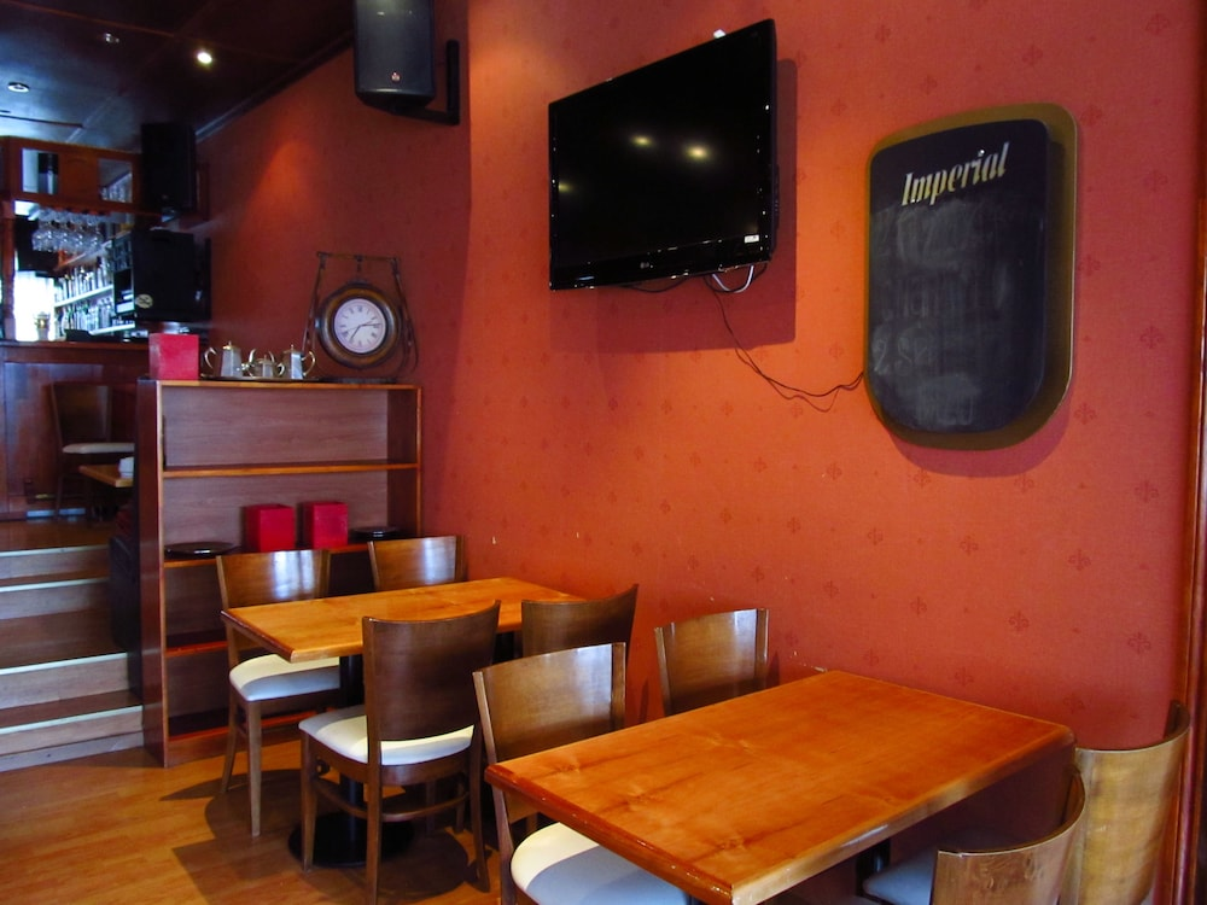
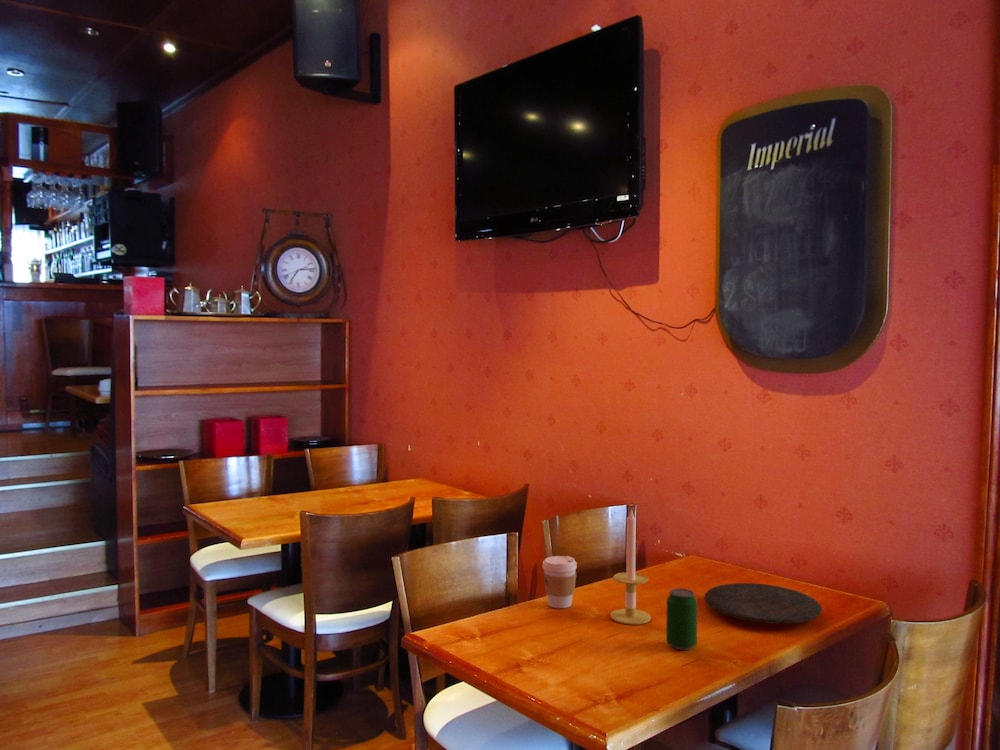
+ coffee cup [542,555,578,609]
+ plate [703,582,823,625]
+ beverage can [665,588,698,651]
+ candle [609,507,652,626]
